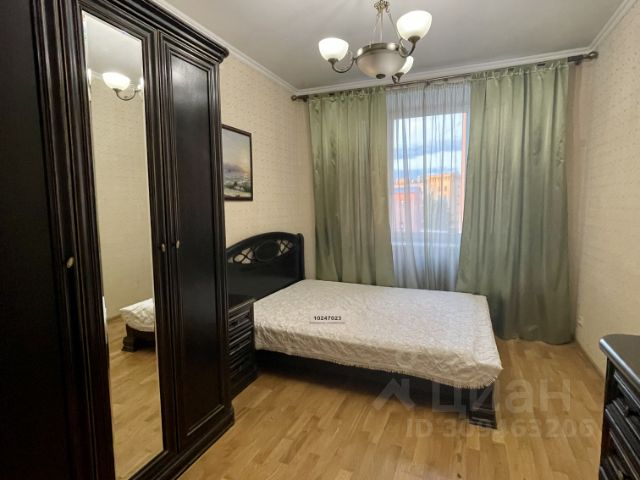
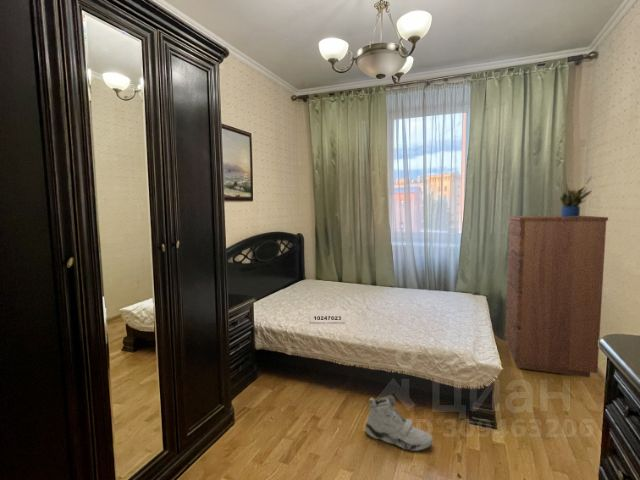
+ dresser [504,215,609,378]
+ potted plant [559,175,593,217]
+ sneaker [364,394,434,452]
